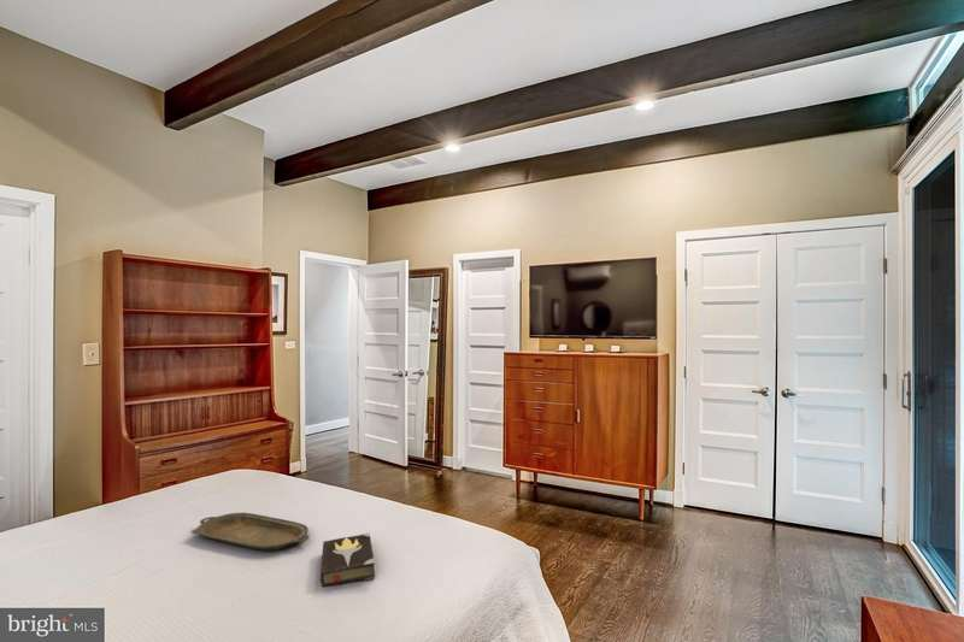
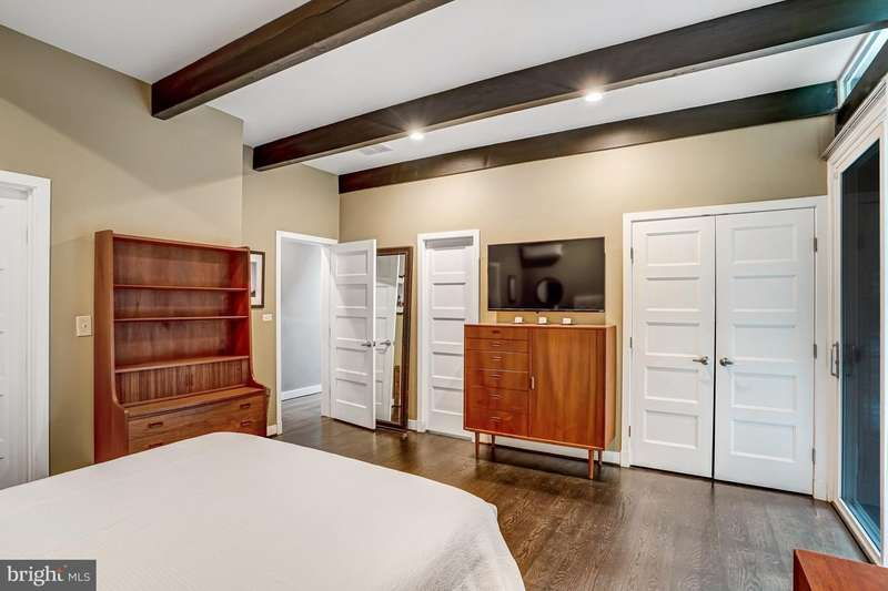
- hardback book [319,531,376,588]
- serving tray [190,512,311,552]
